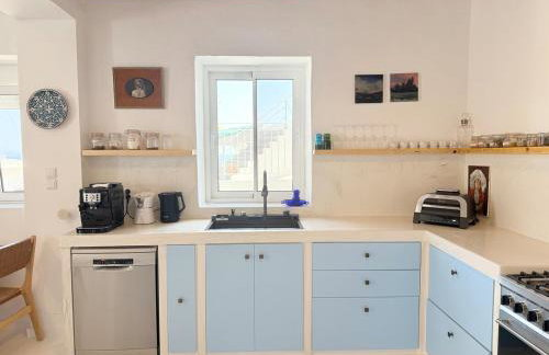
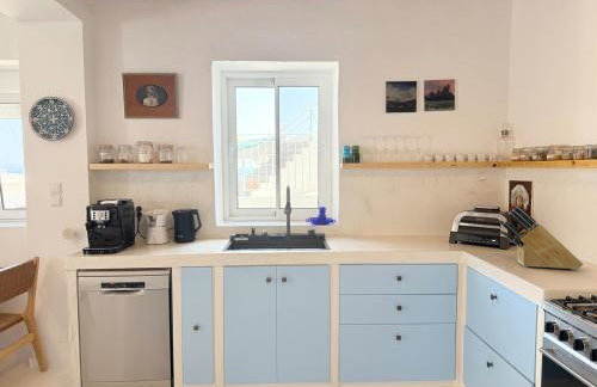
+ knife block [498,204,584,271]
